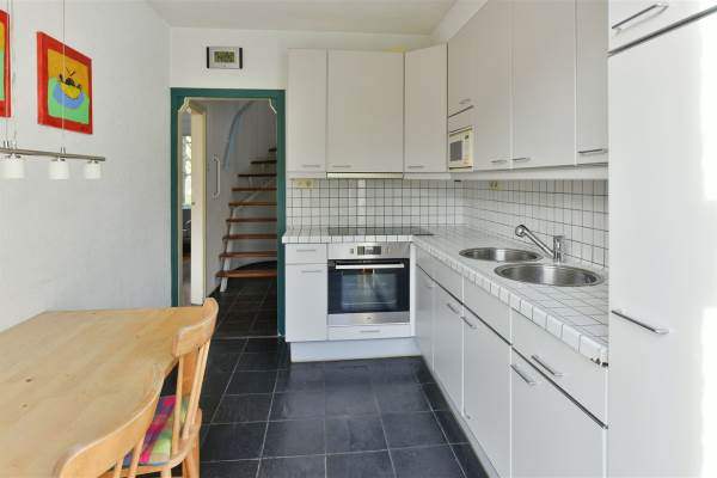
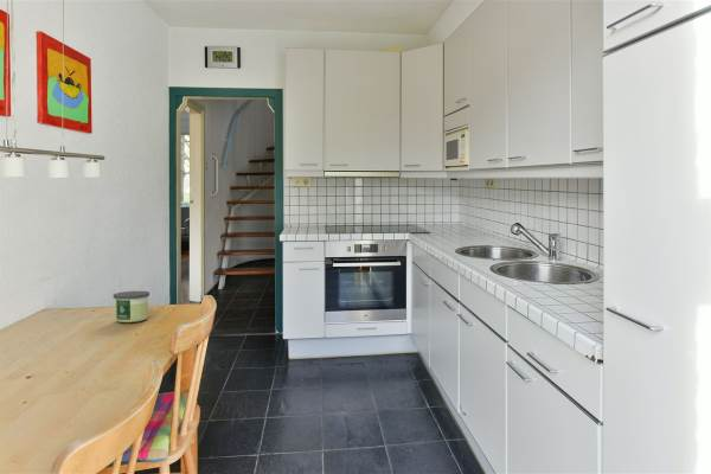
+ candle [113,290,150,324]
